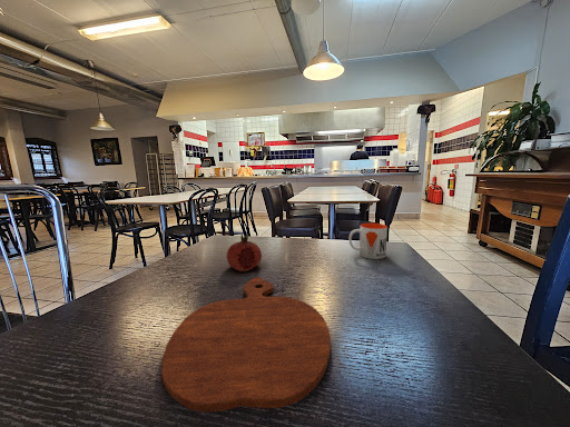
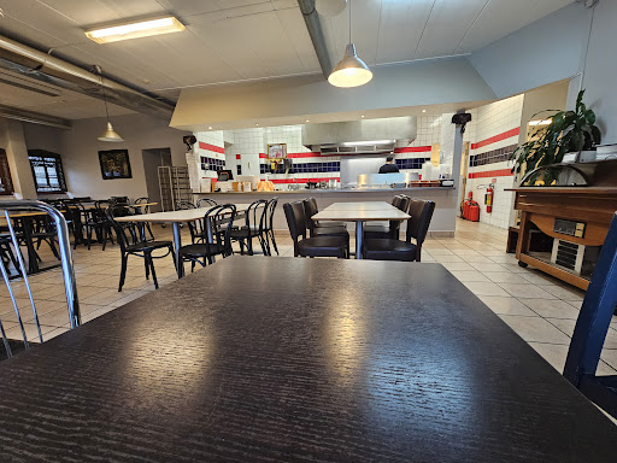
- mug [347,222,389,260]
- cutting board [161,276,332,414]
- fruit [226,234,263,272]
